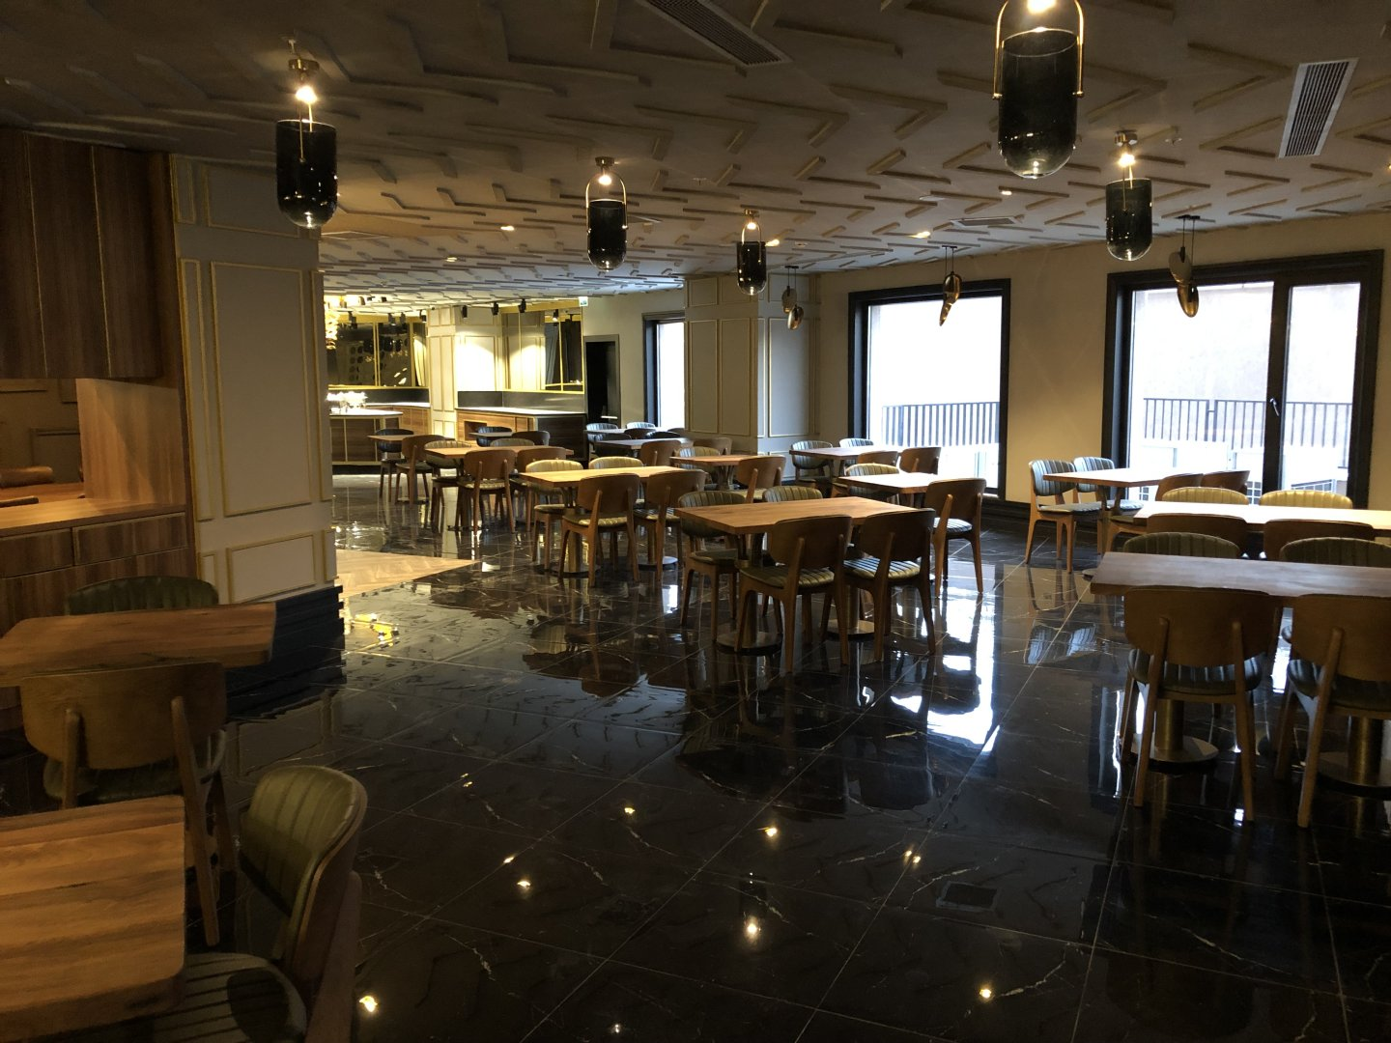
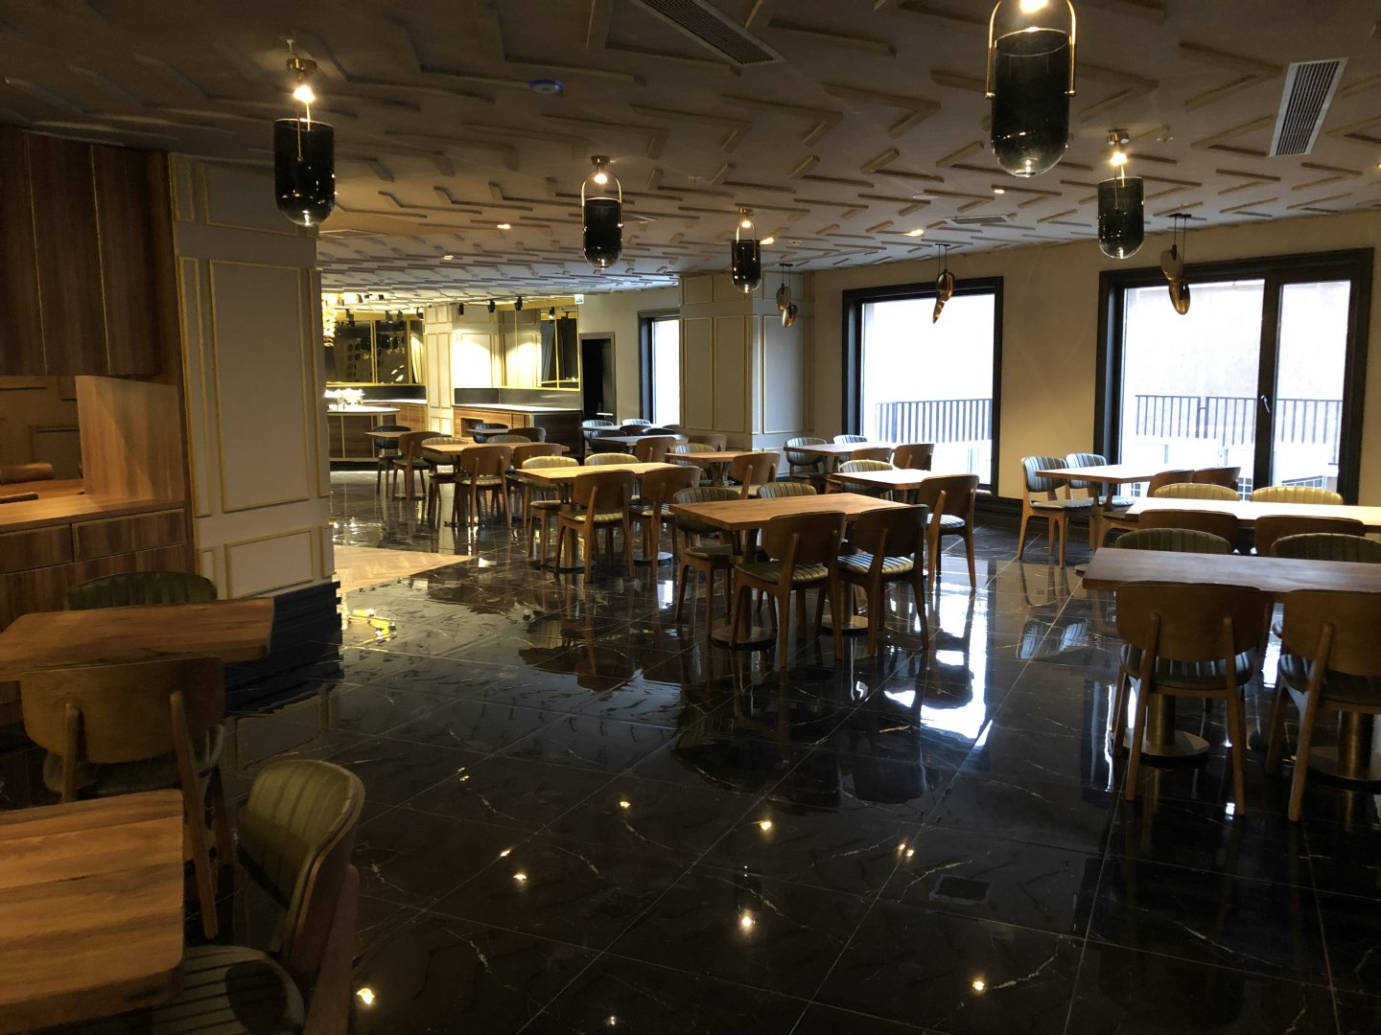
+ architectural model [527,77,564,95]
